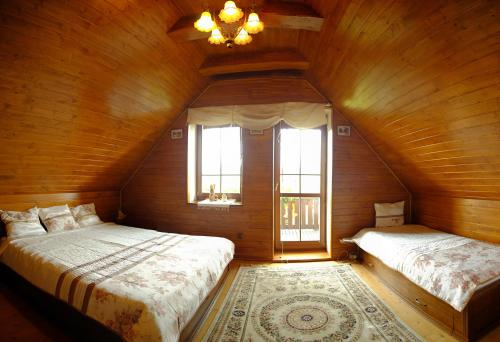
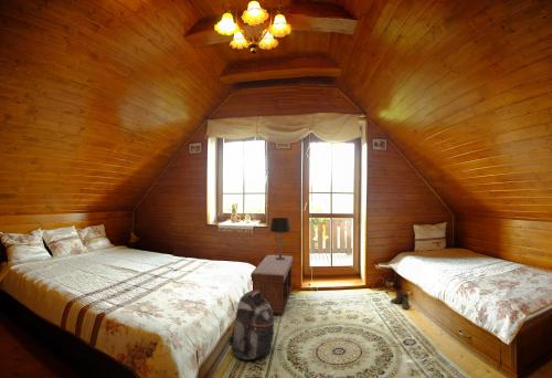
+ backpack [227,290,275,361]
+ bench [250,254,294,316]
+ boots [390,291,411,311]
+ table lamp [268,217,291,260]
